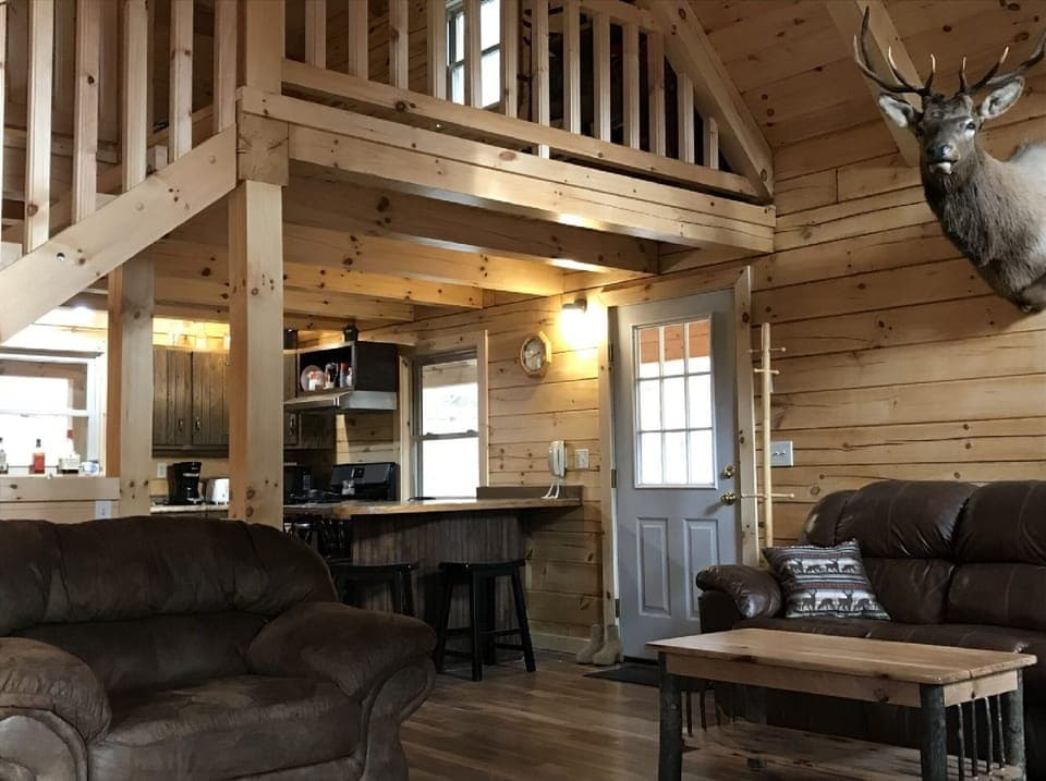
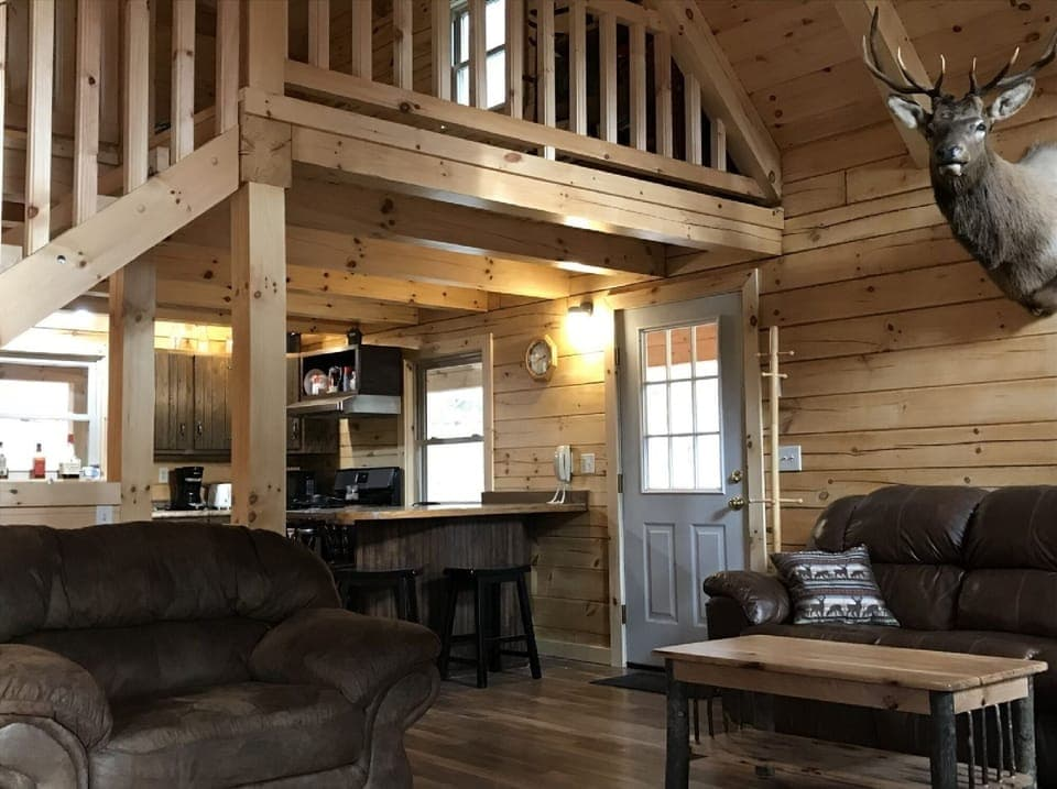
- boots [575,622,624,667]
